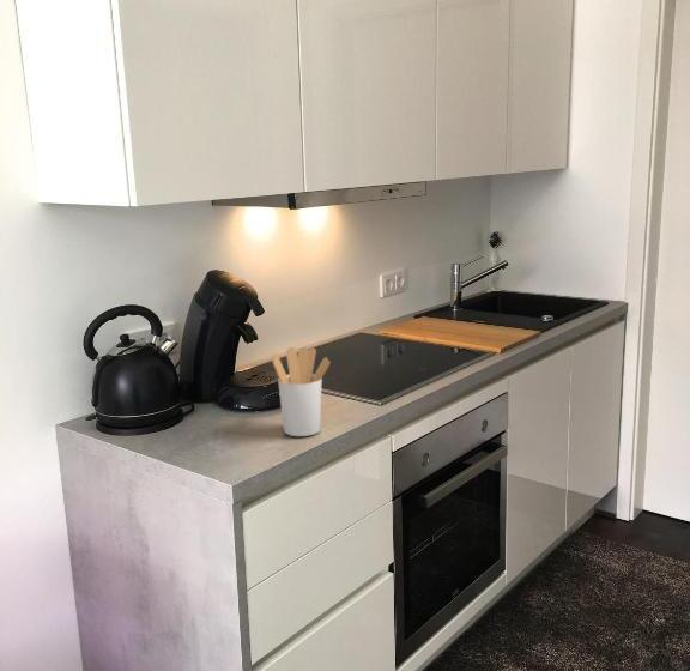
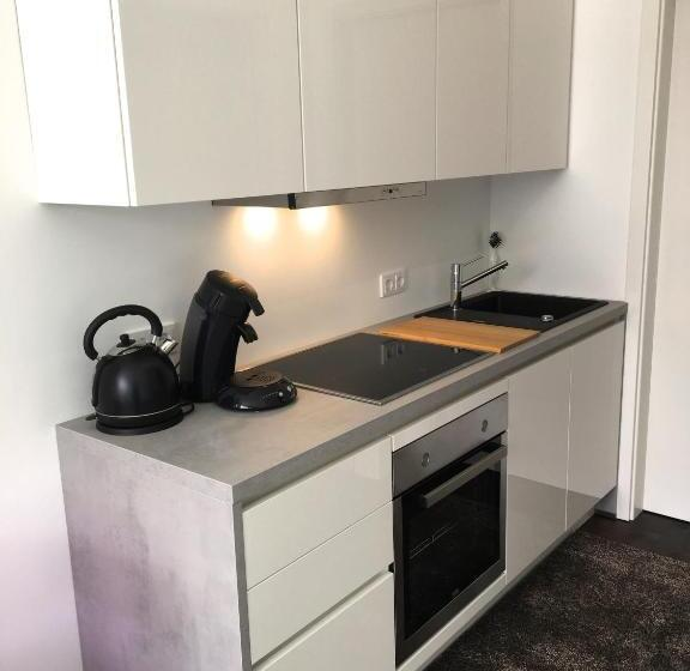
- utensil holder [271,346,331,437]
